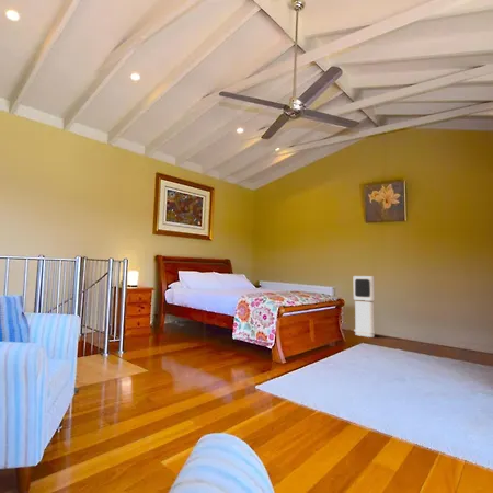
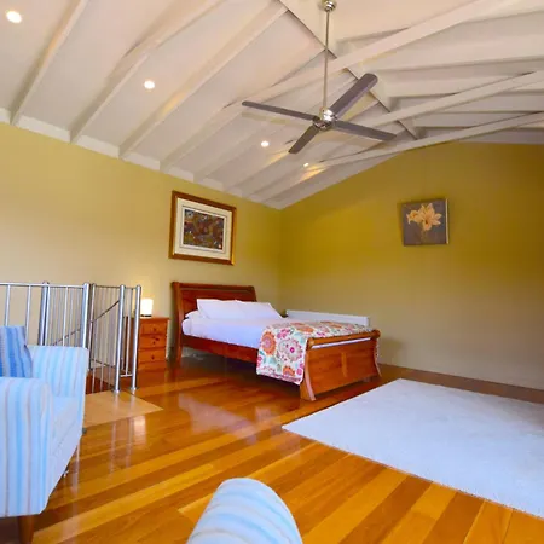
- air purifier [353,275,376,339]
